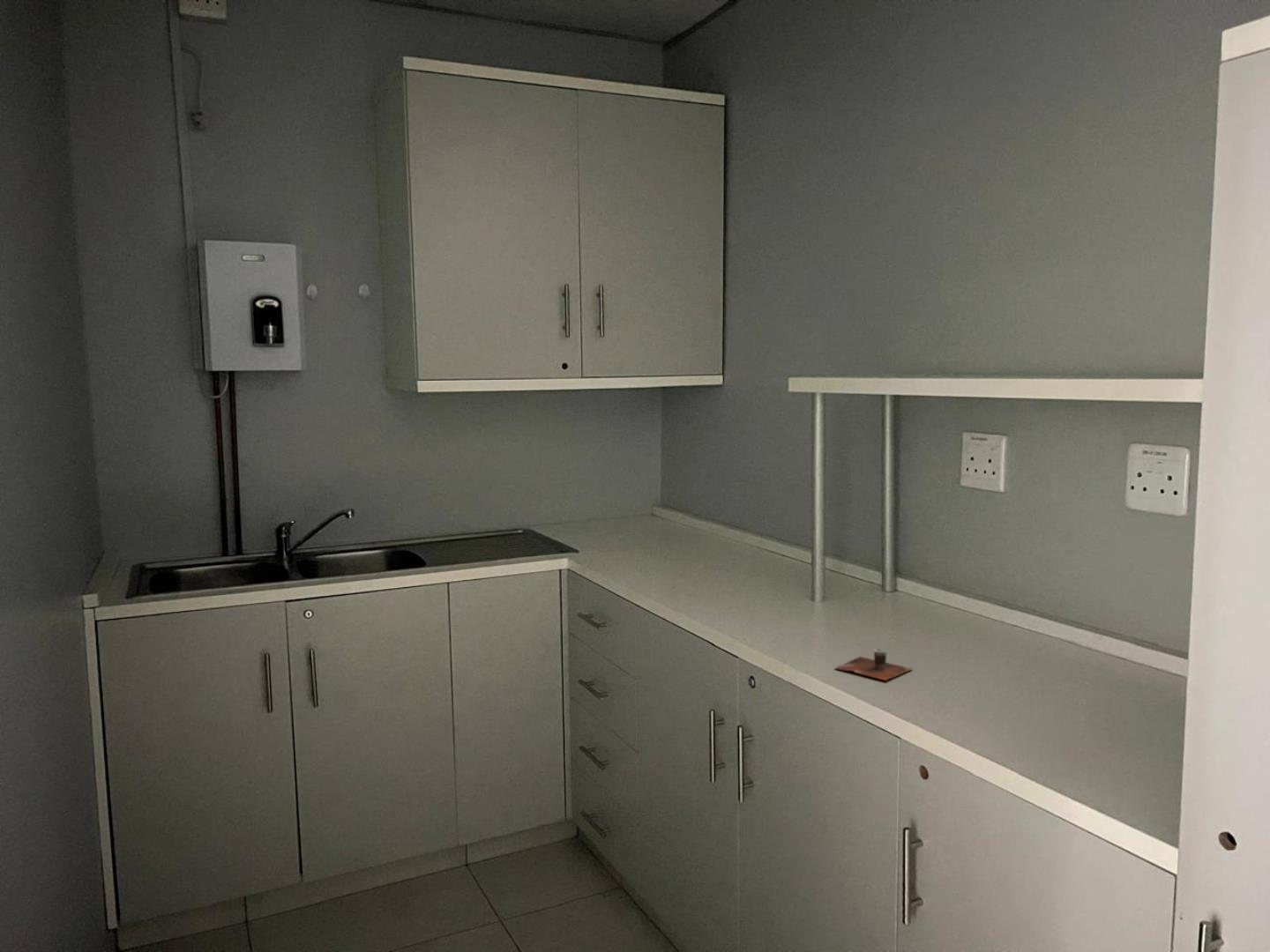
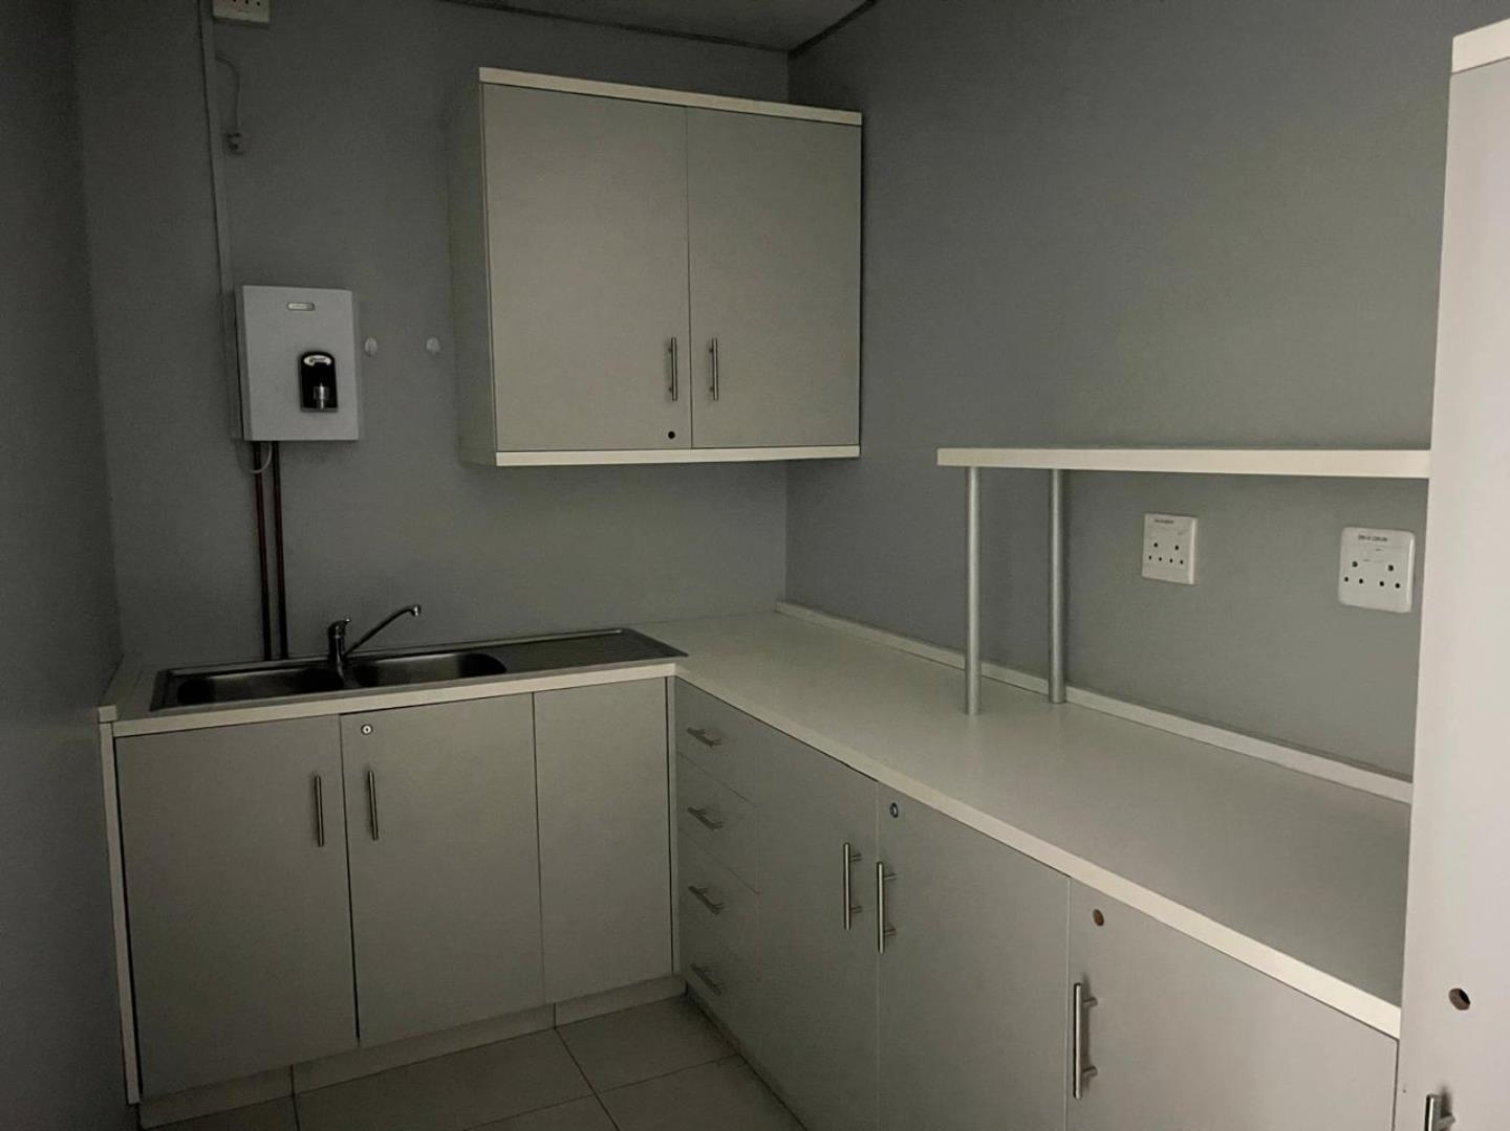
- cup [834,648,913,681]
